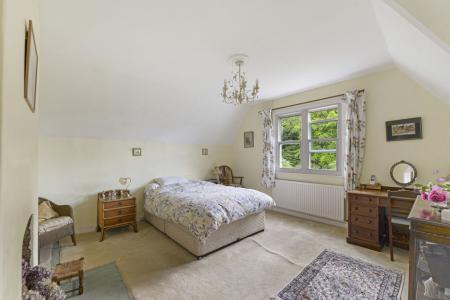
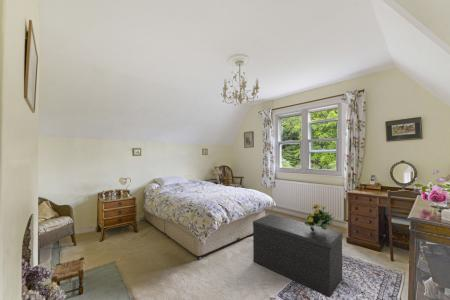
+ flowering plant [304,203,335,232]
+ bench [252,214,344,299]
